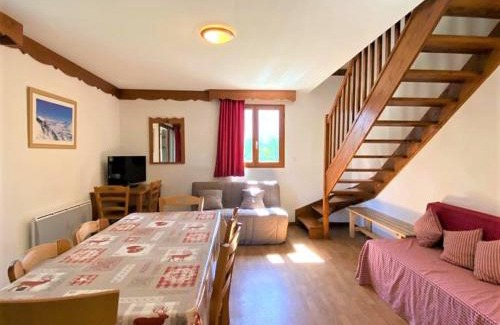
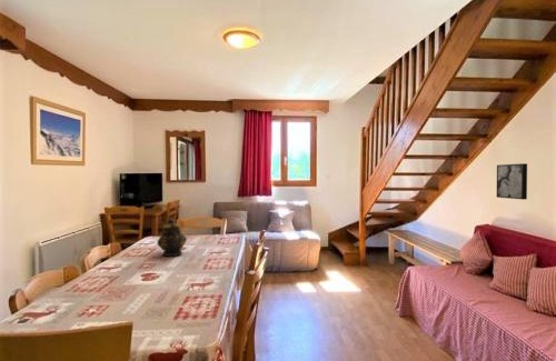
+ wall art [496,162,528,201]
+ teapot [156,217,188,258]
